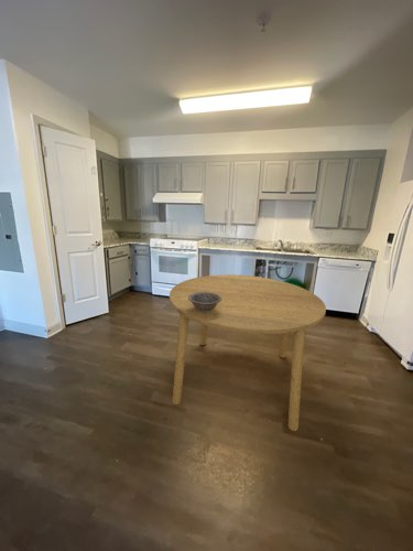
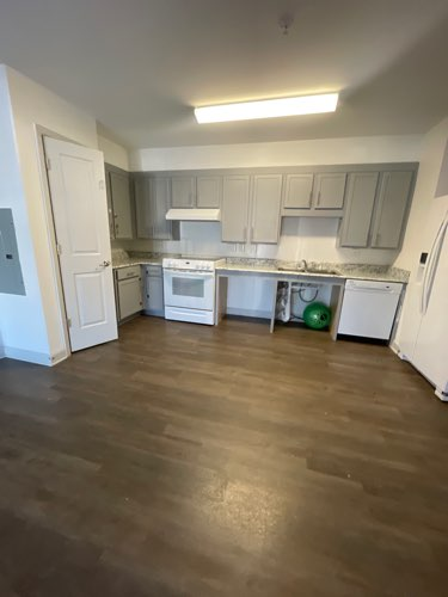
- decorative bowl [188,292,221,312]
- dining table [169,273,327,432]
